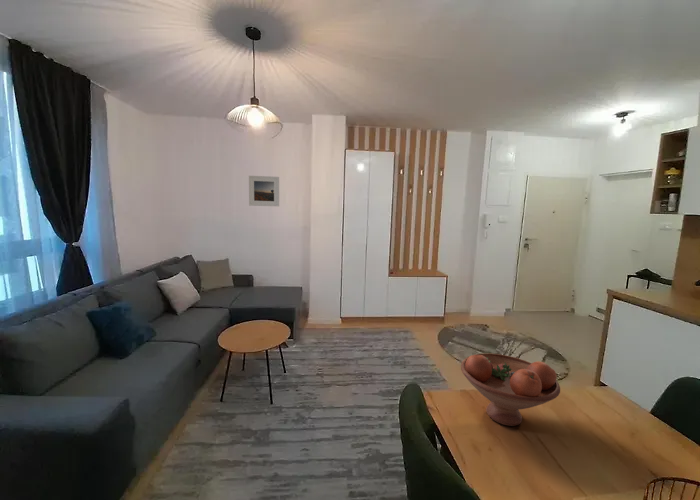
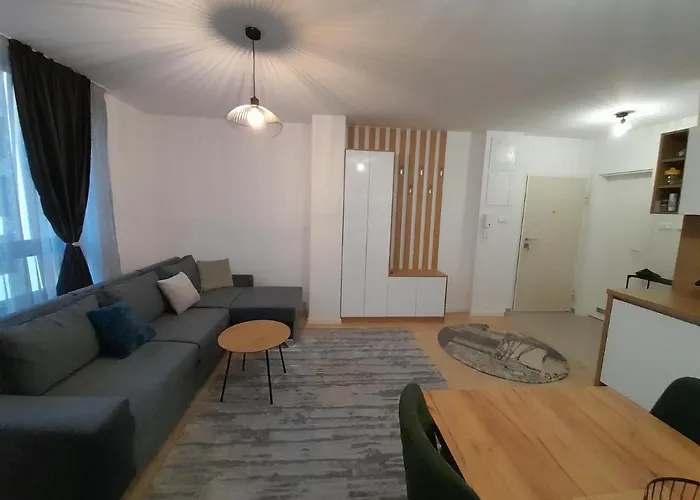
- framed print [248,175,280,207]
- fruit bowl [460,352,561,427]
